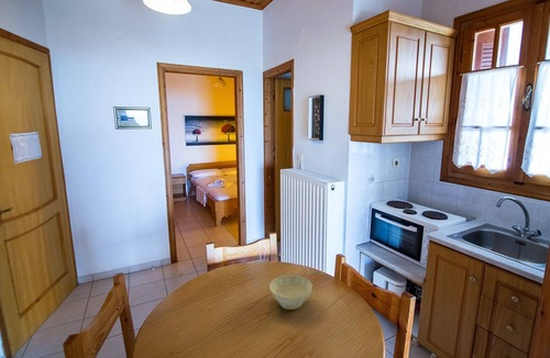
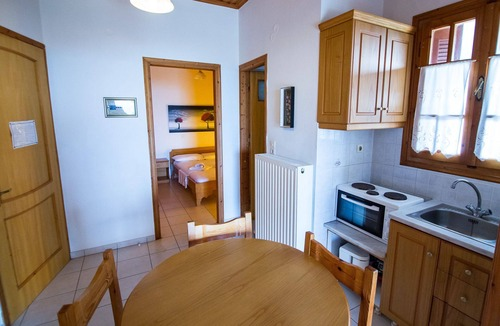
- bowl [268,273,314,311]
